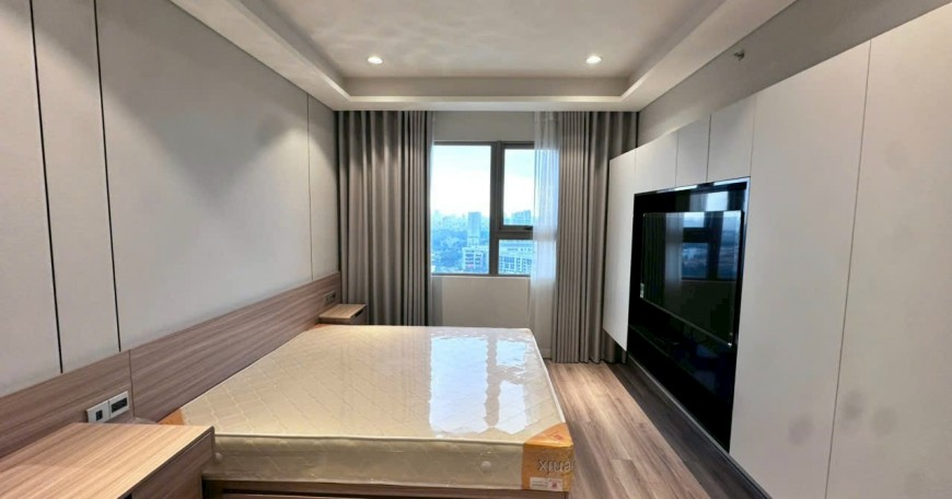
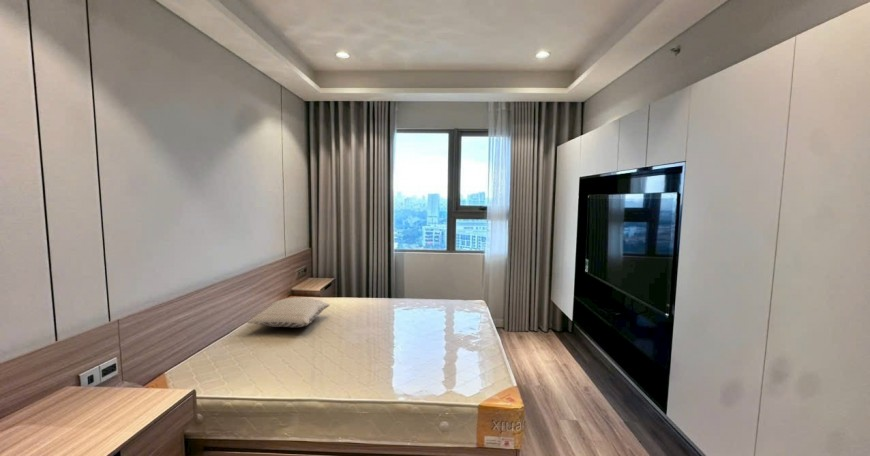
+ pillow [246,296,331,328]
